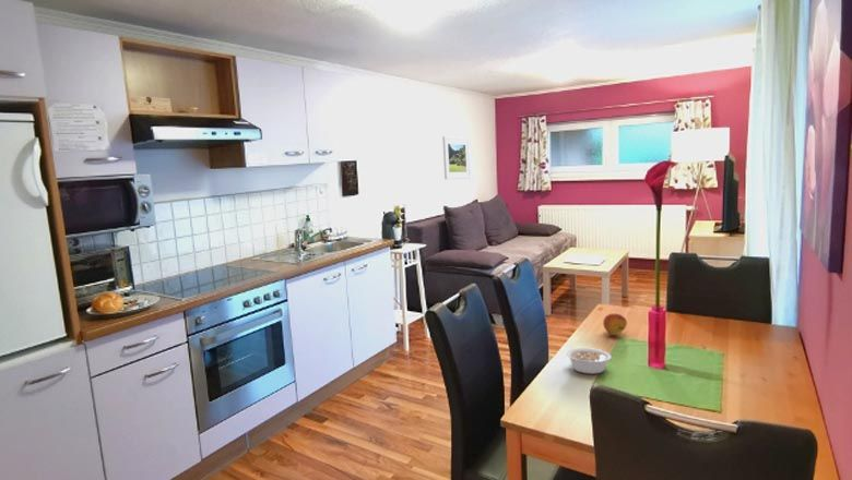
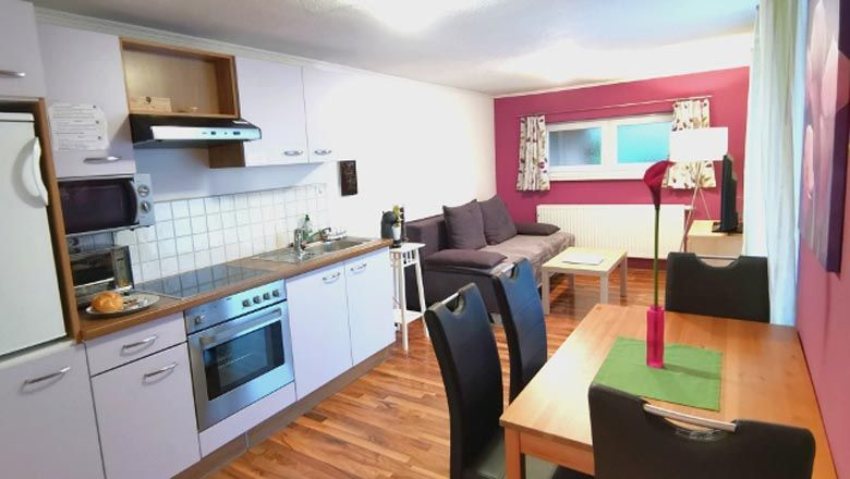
- legume [565,347,612,375]
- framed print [441,135,472,180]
- fruit [602,312,628,336]
